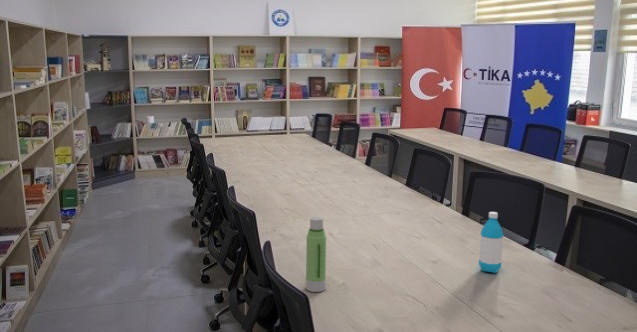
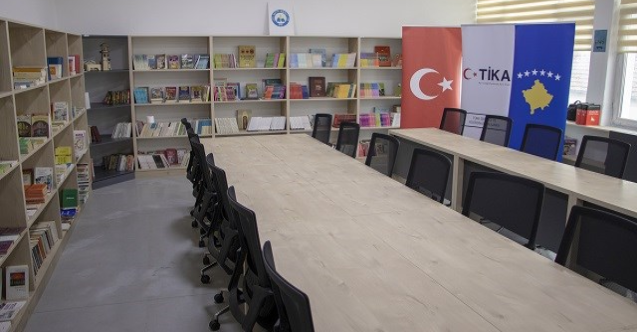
- water bottle [305,216,327,293]
- water bottle [478,211,505,274]
